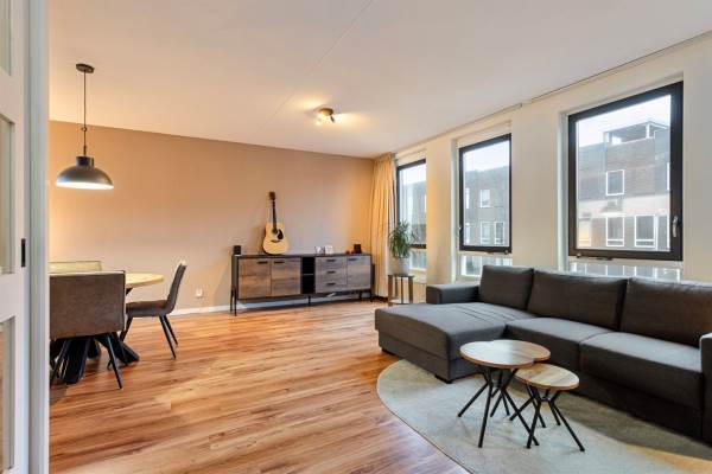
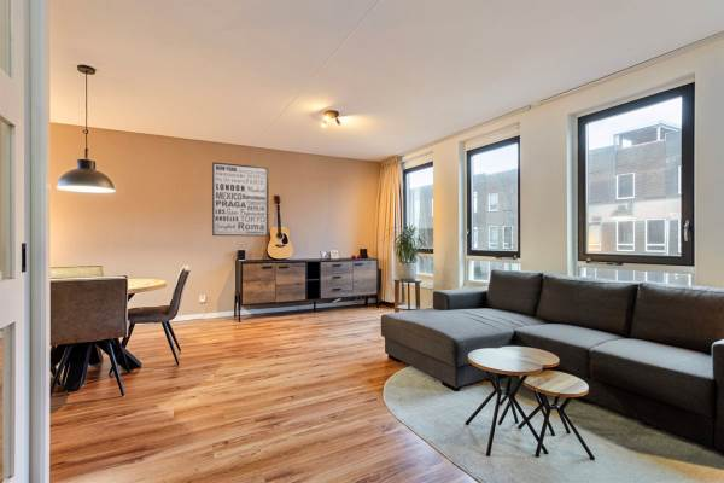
+ wall art [211,161,269,237]
